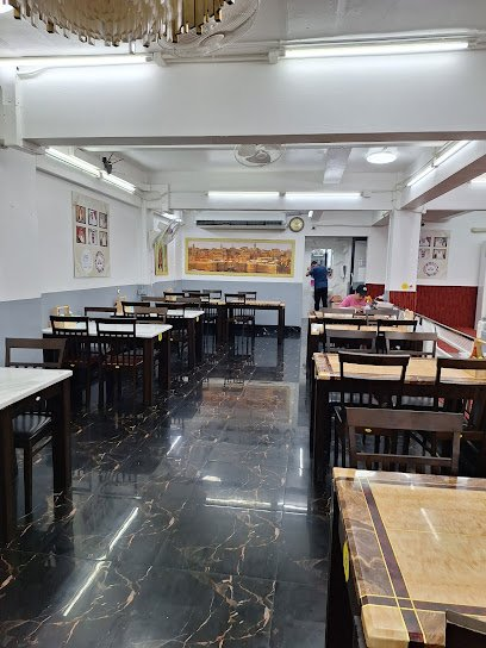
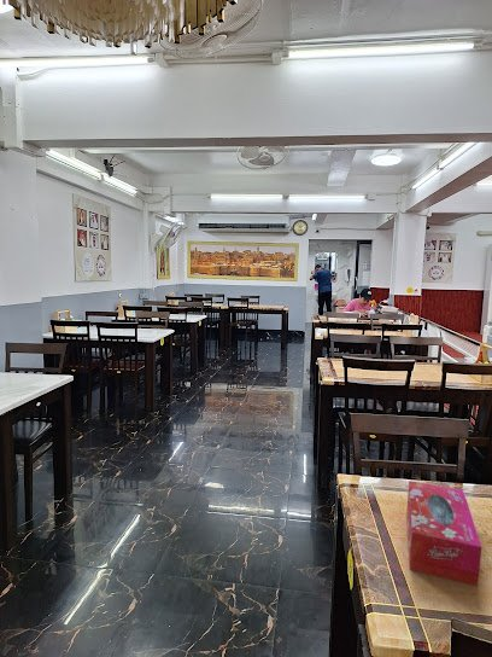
+ tissue box [405,479,482,587]
